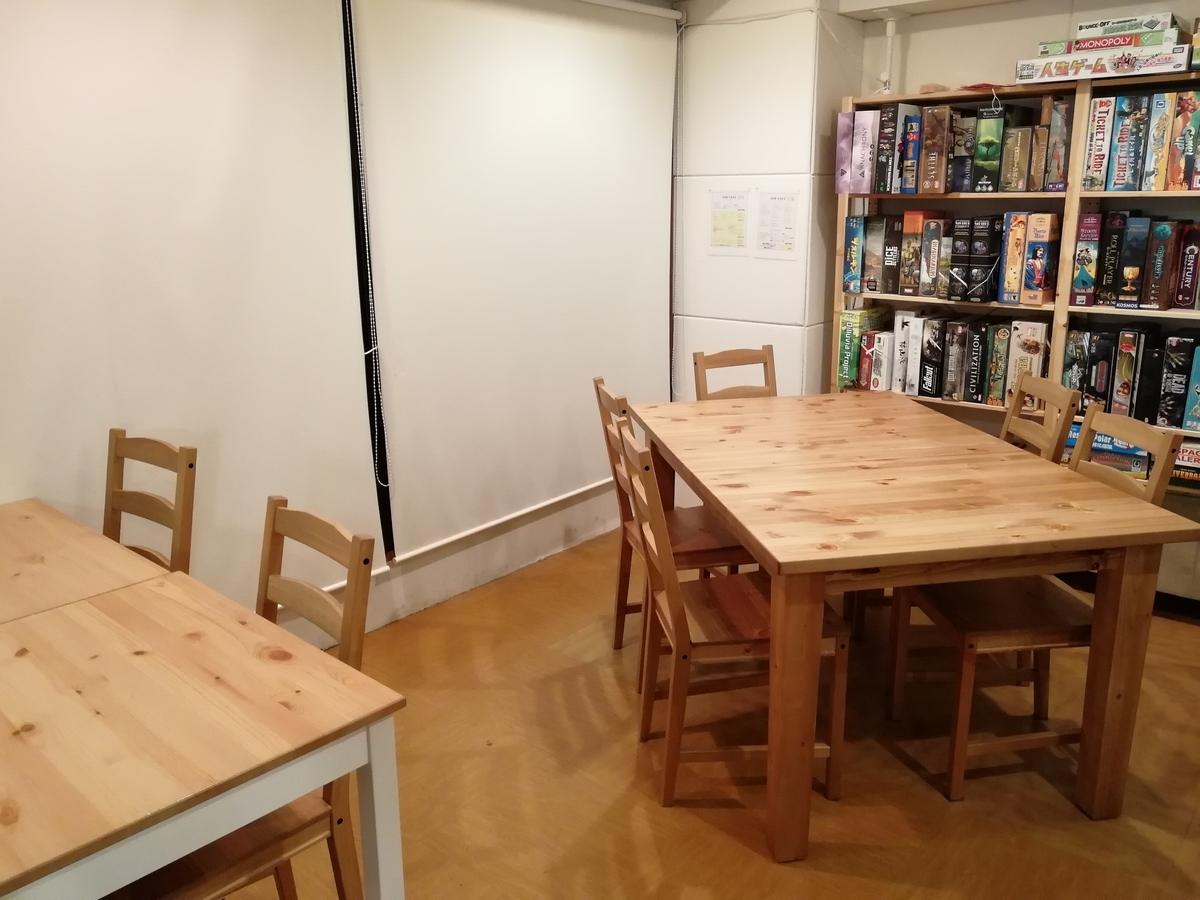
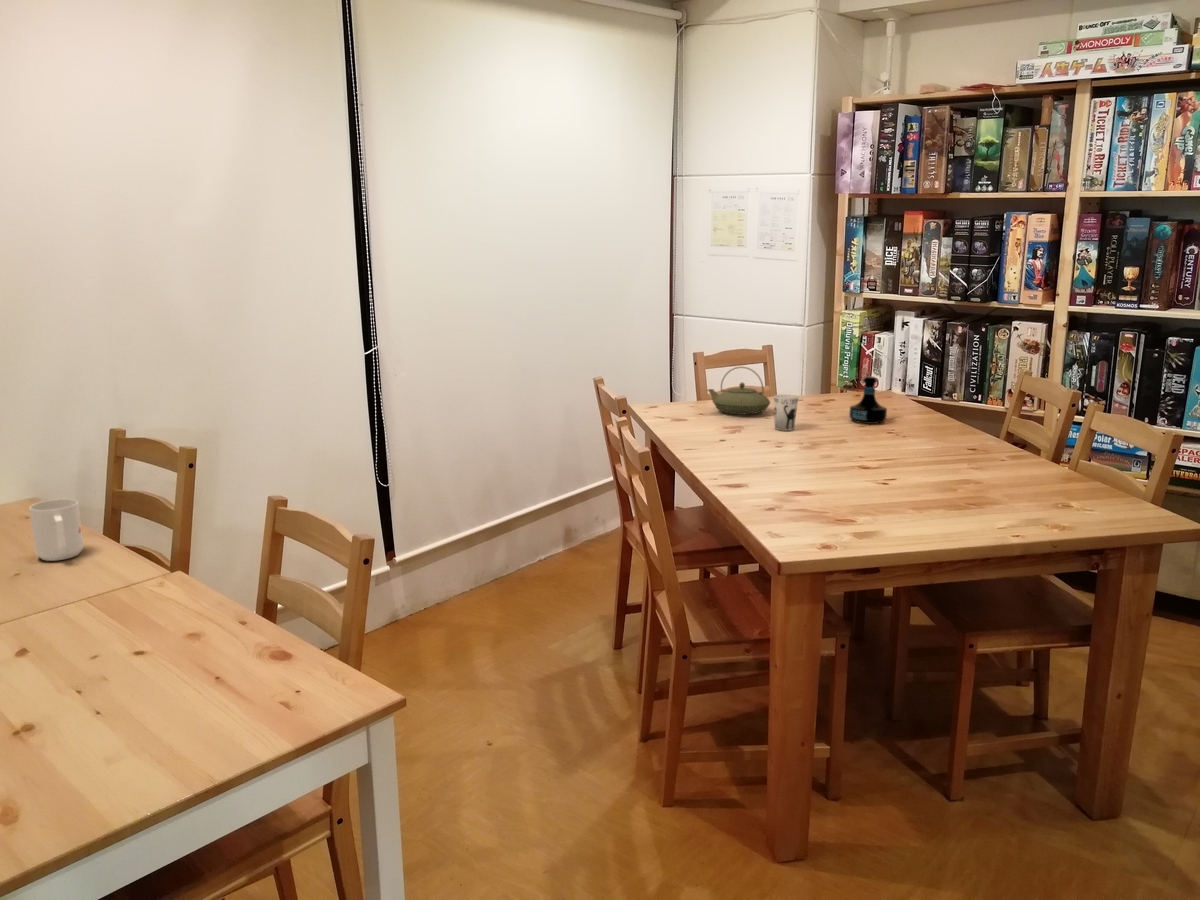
+ mug [28,498,85,562]
+ tequila bottle [848,375,888,425]
+ teapot [707,366,771,416]
+ cup [772,393,799,432]
